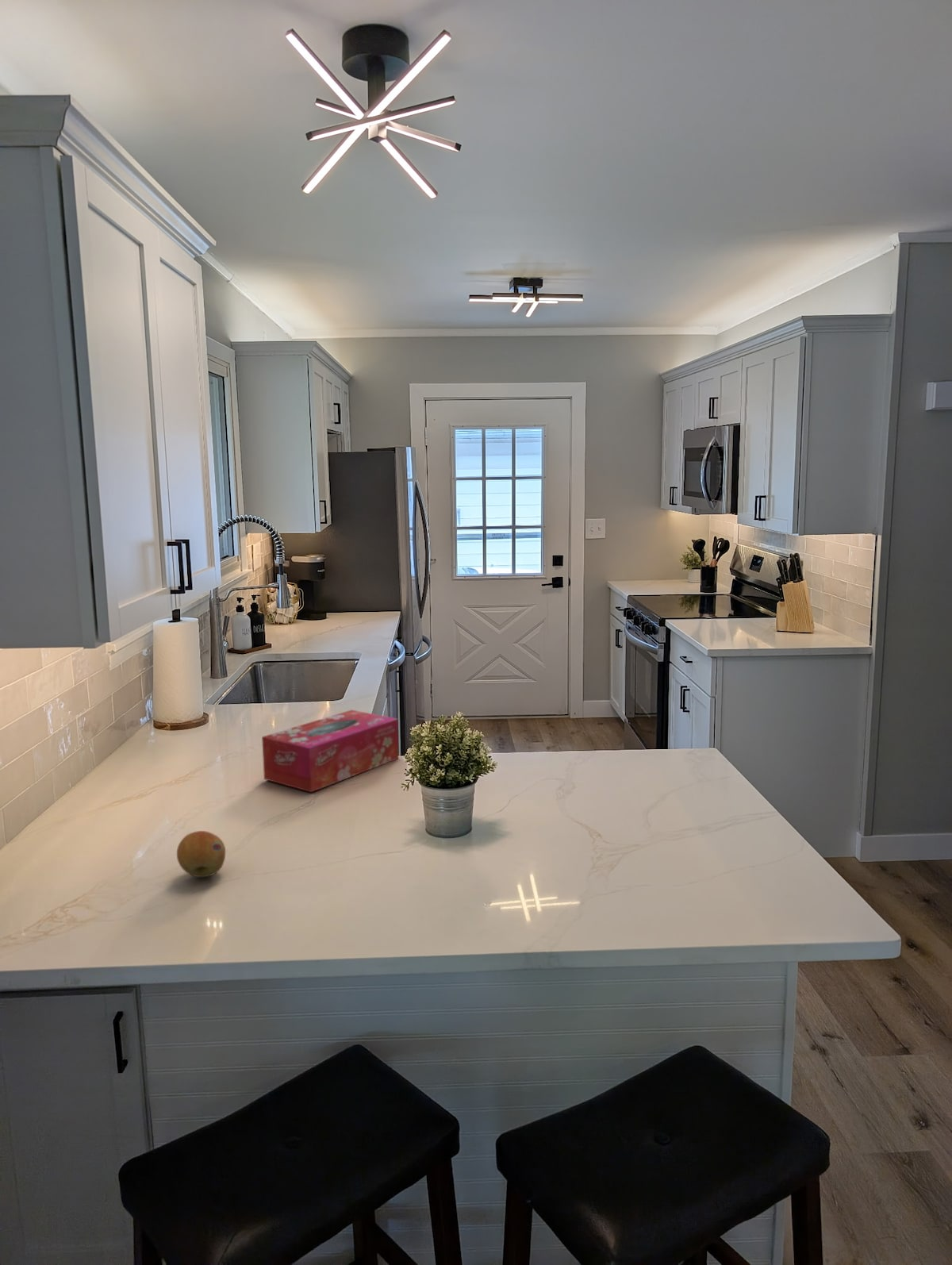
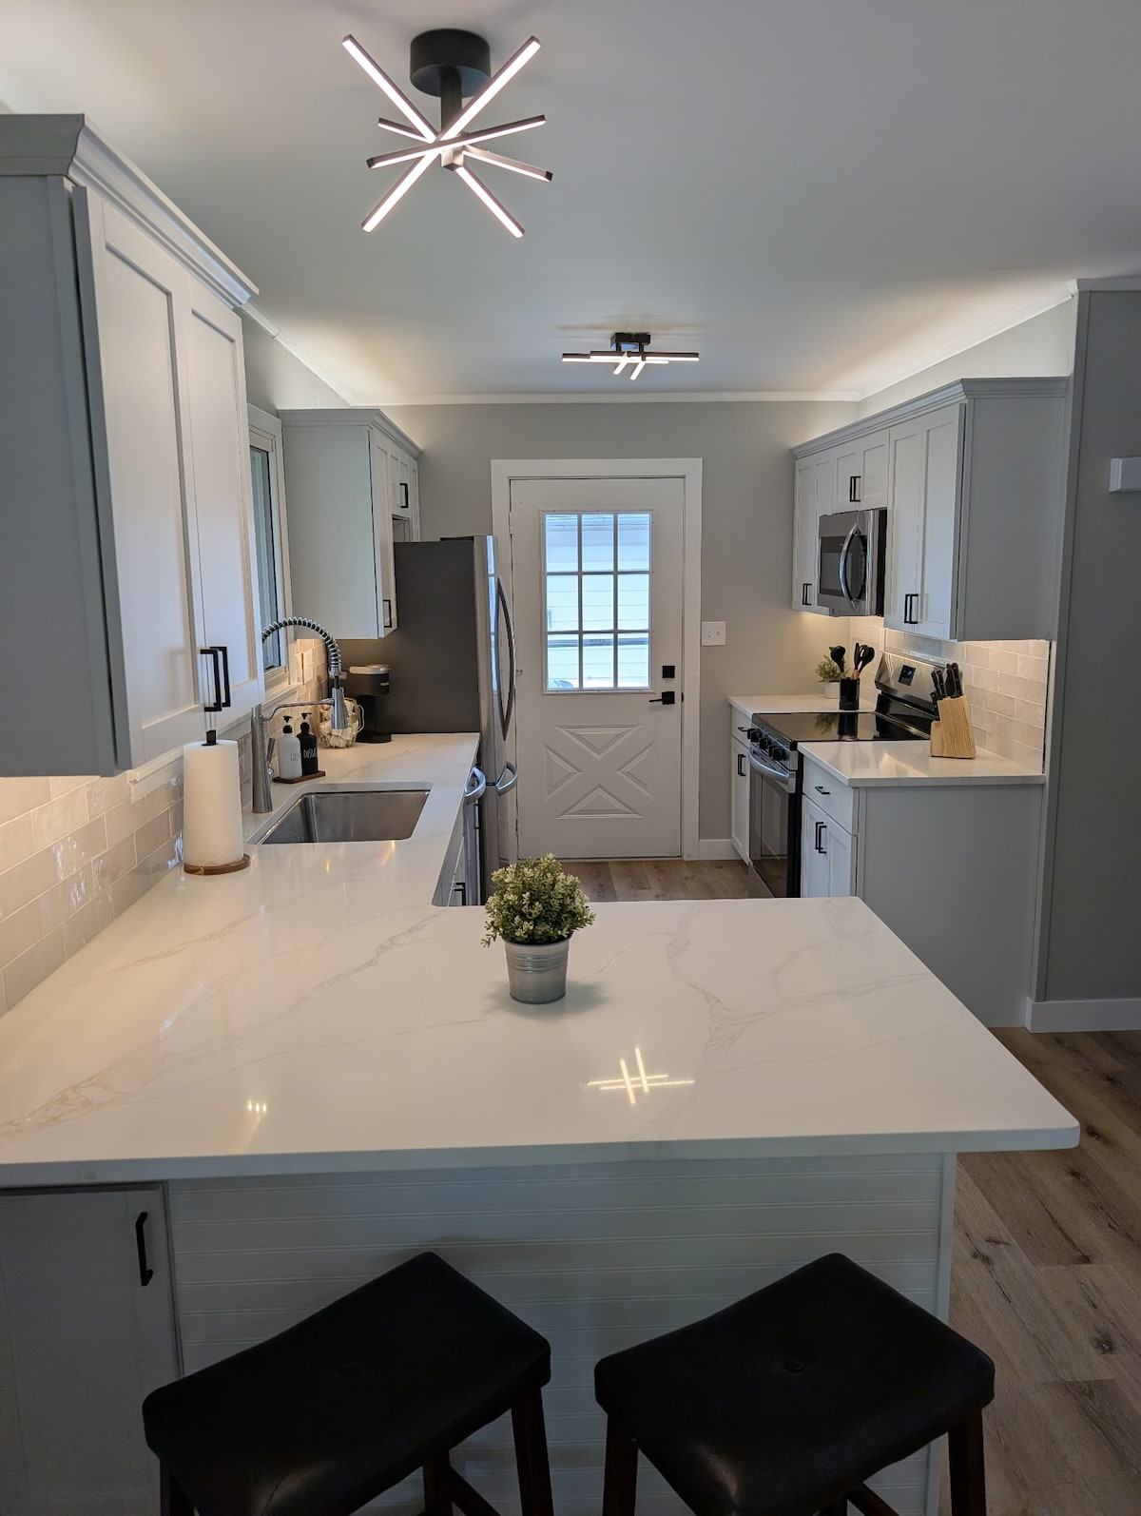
- fruit [176,830,226,878]
- tissue box [261,709,399,793]
